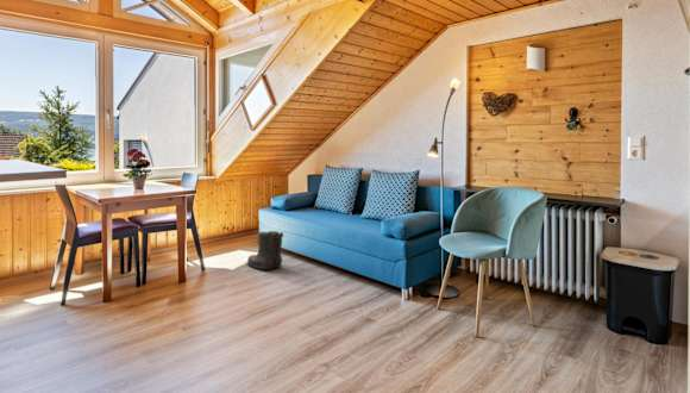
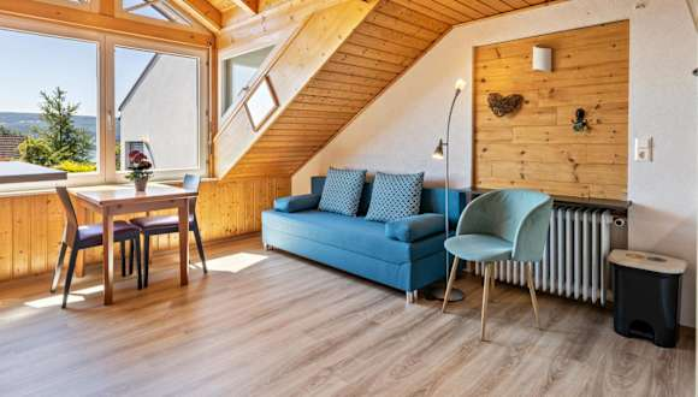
- boots [244,230,284,270]
